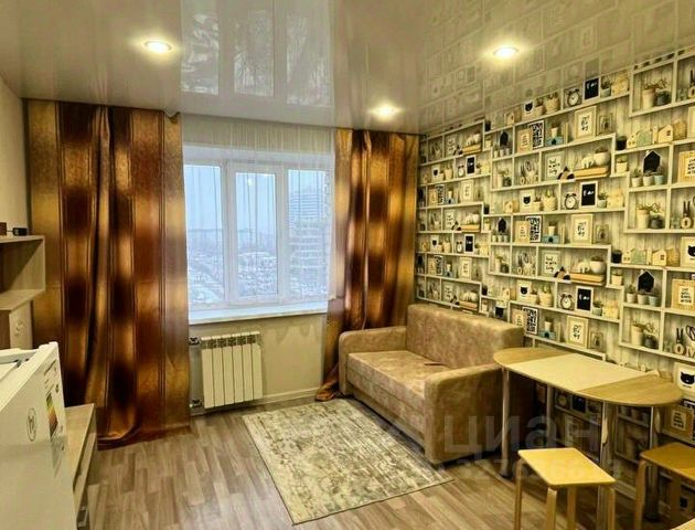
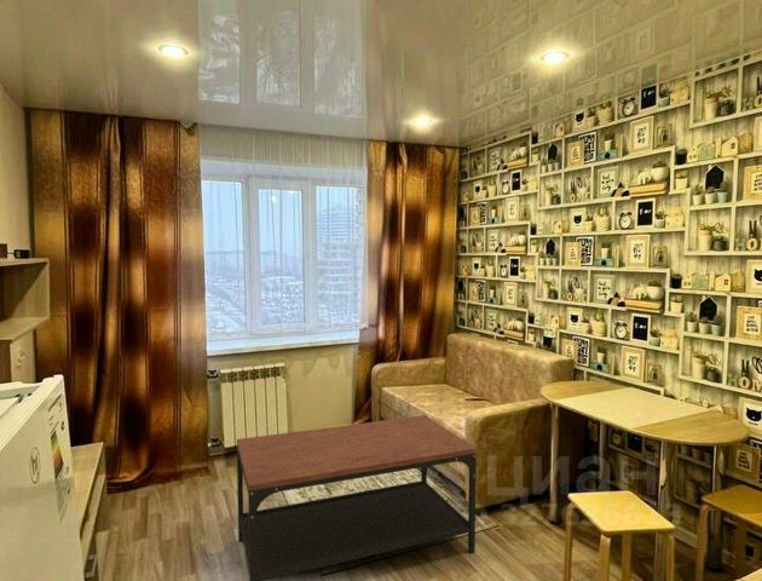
+ coffee table [236,414,478,581]
